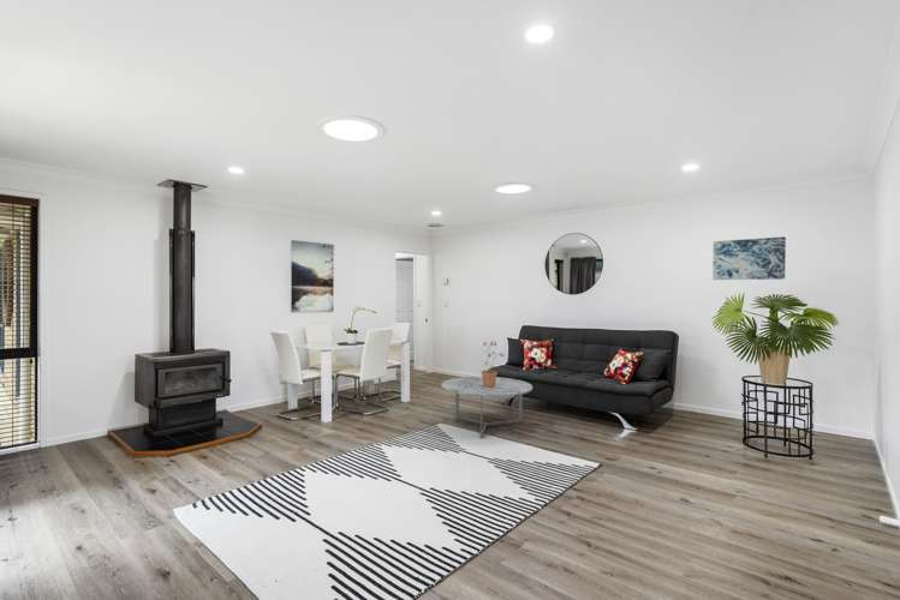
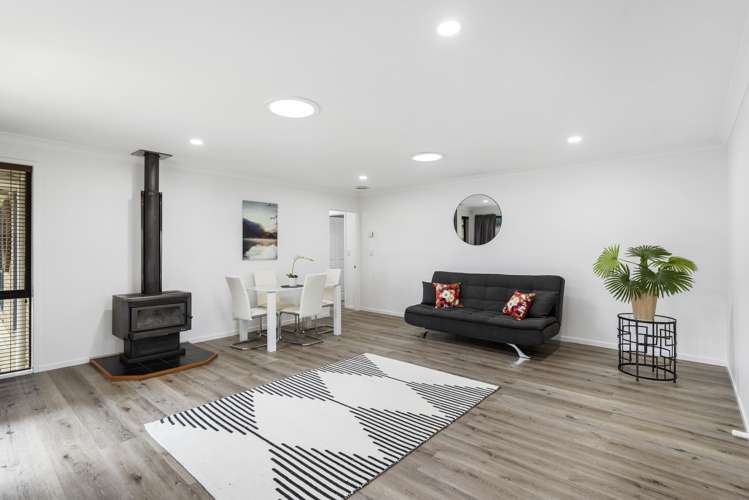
- wall art [711,235,787,281]
- potted plant [481,340,506,388]
- coffee table [440,376,534,439]
